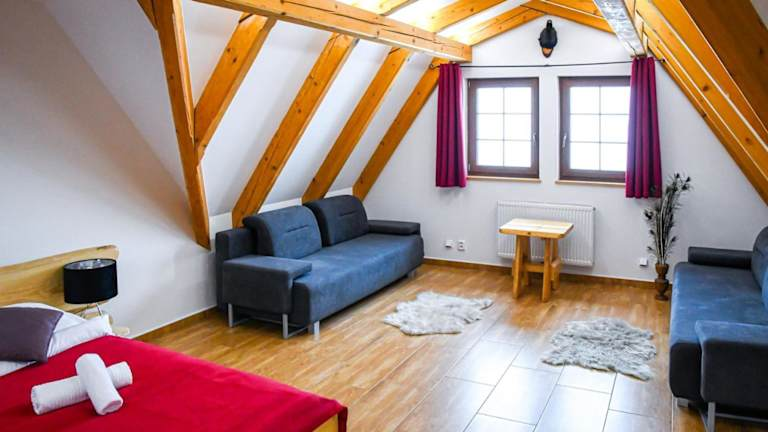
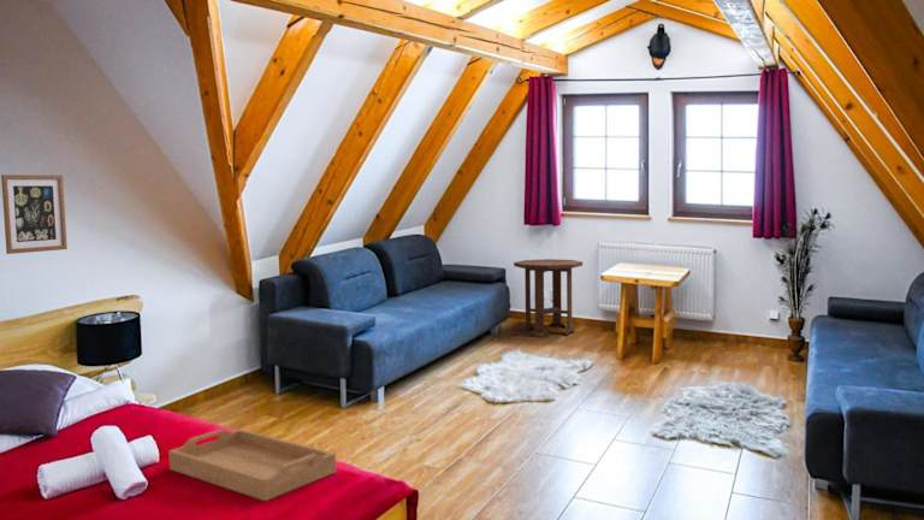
+ serving tray [167,427,337,502]
+ wall art [0,173,69,255]
+ side table [513,258,584,337]
